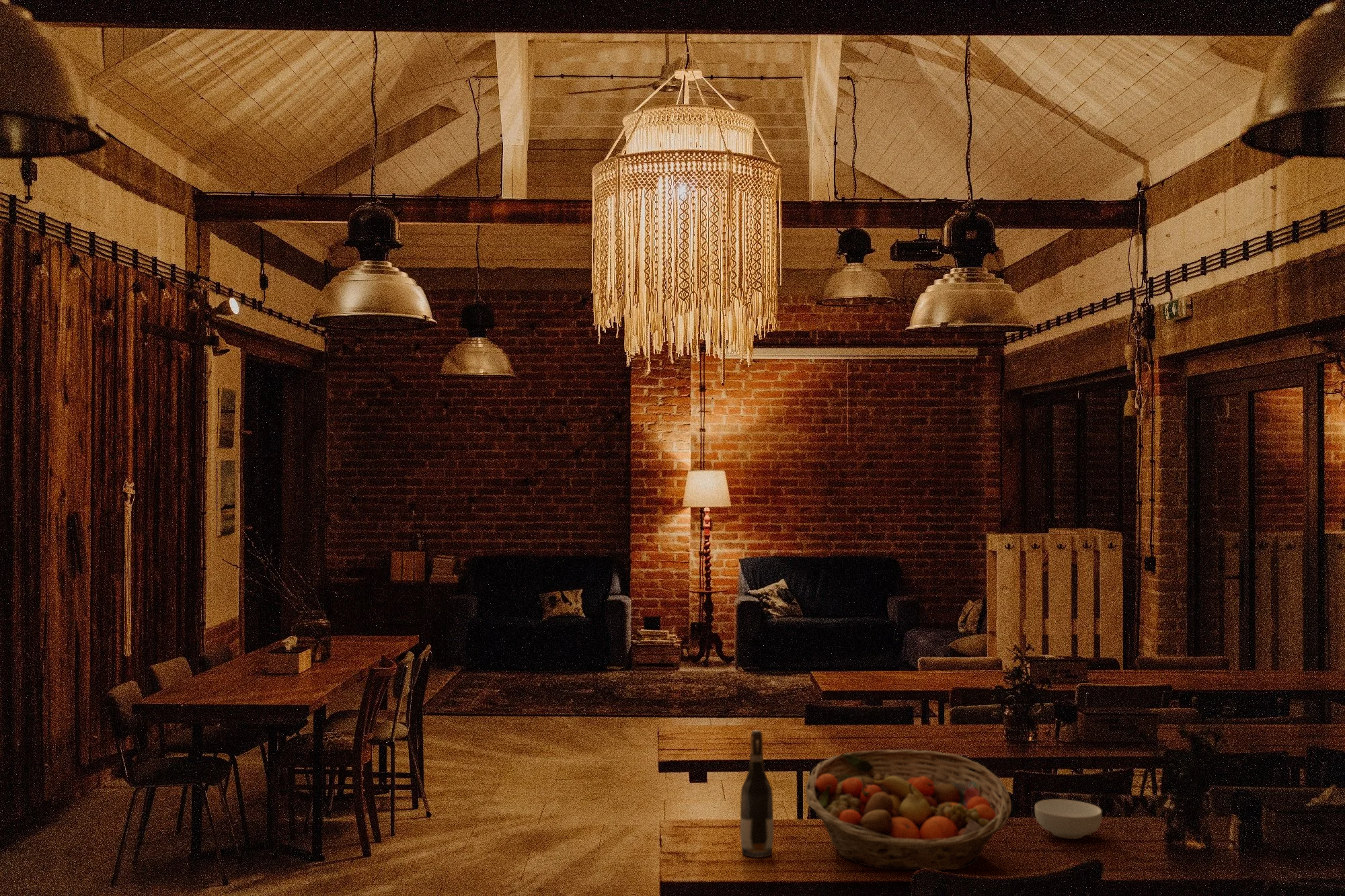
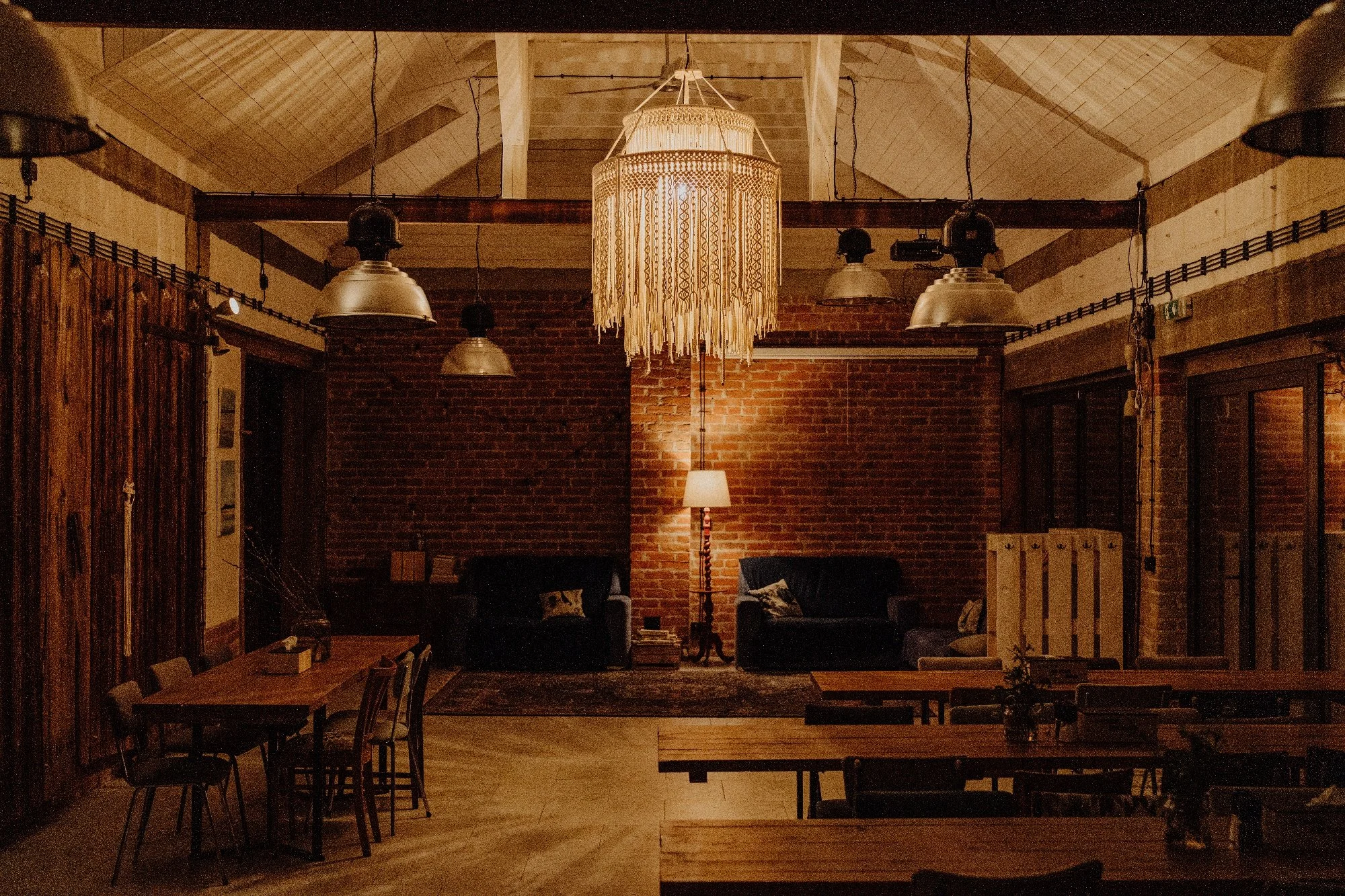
- fruit basket [805,749,1012,871]
- cereal bowl [1034,799,1103,840]
- wine bottle [739,729,774,858]
